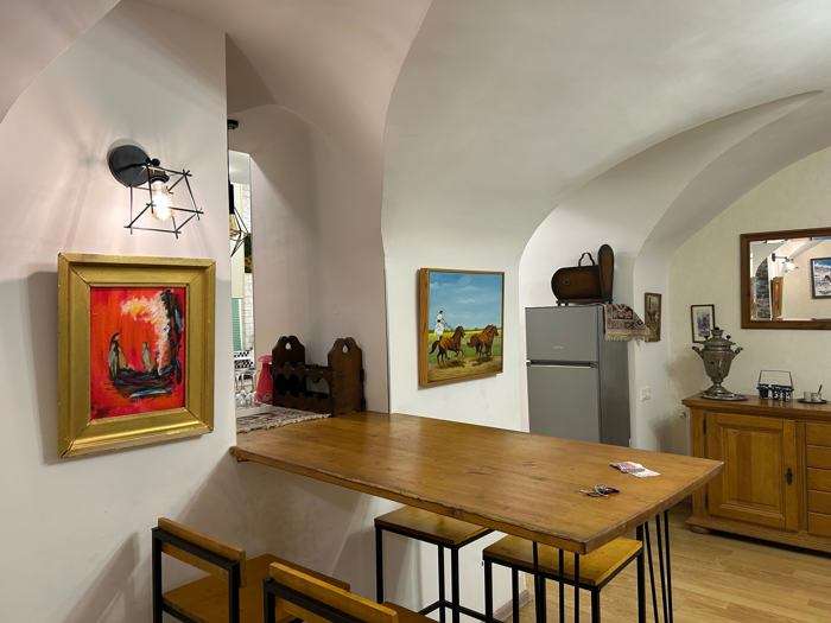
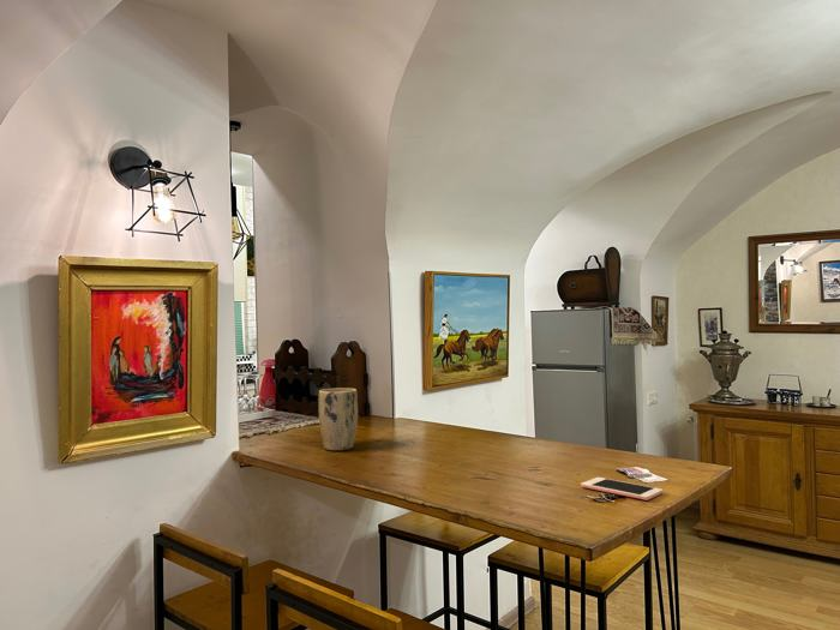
+ plant pot [318,388,359,451]
+ cell phone [580,476,664,502]
